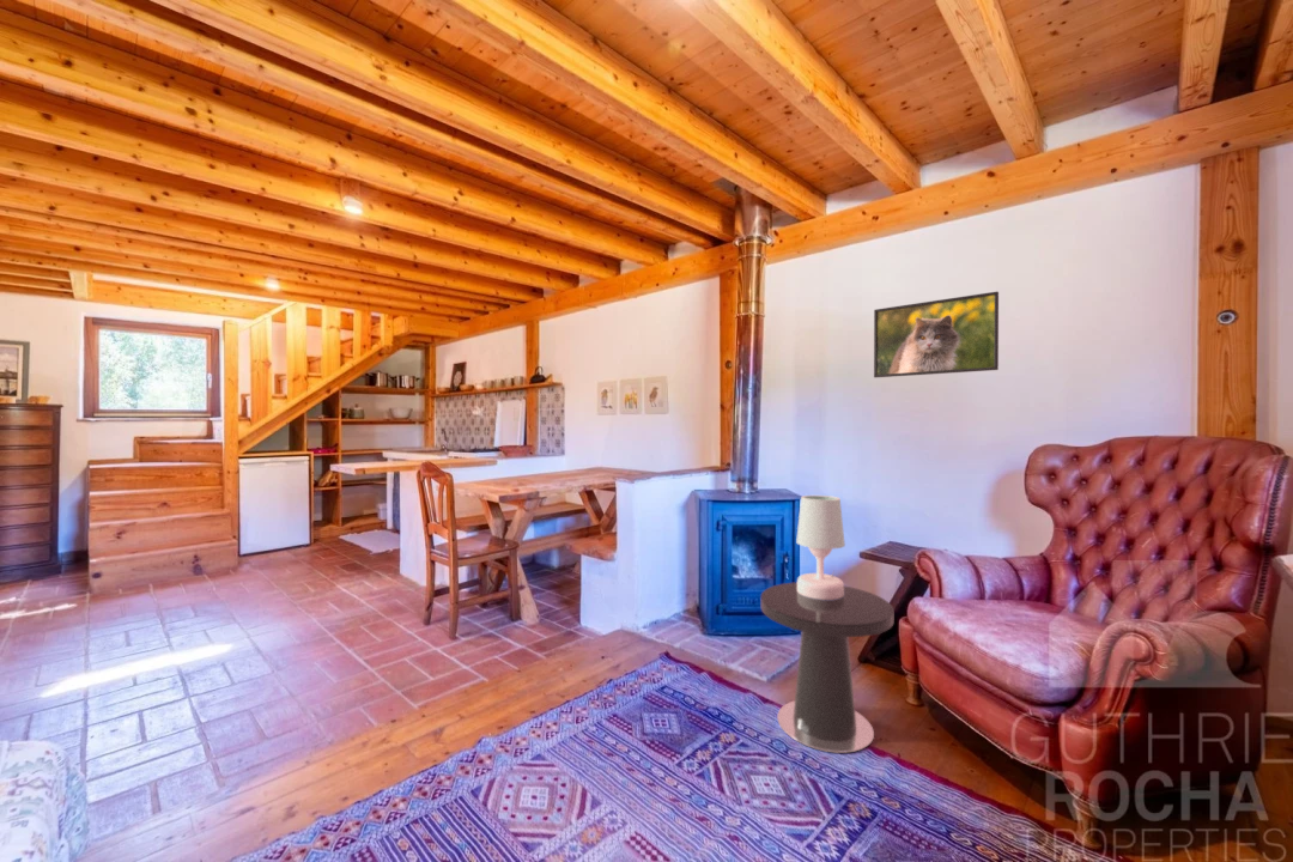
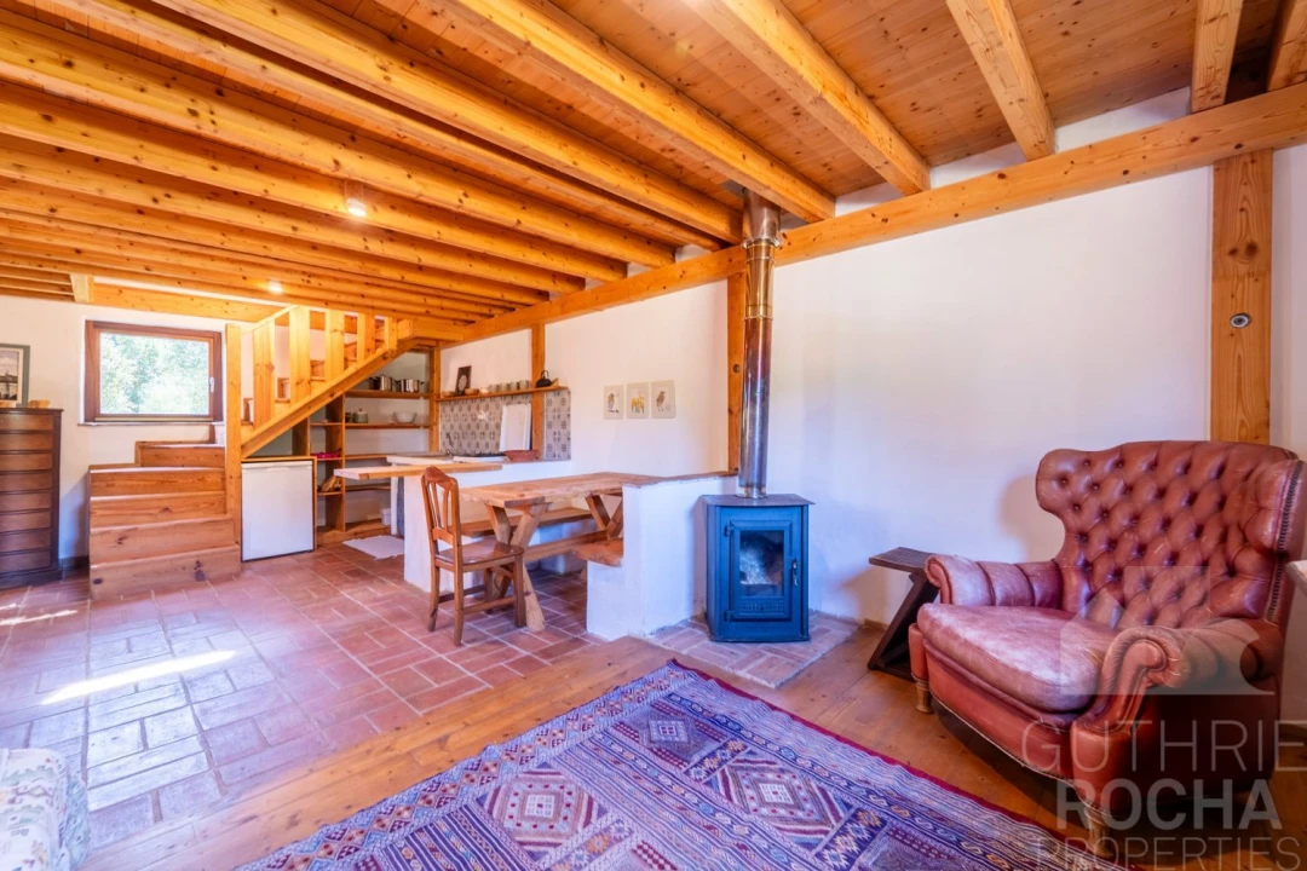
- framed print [873,291,1000,378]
- side table [760,581,894,754]
- table lamp [795,494,846,600]
